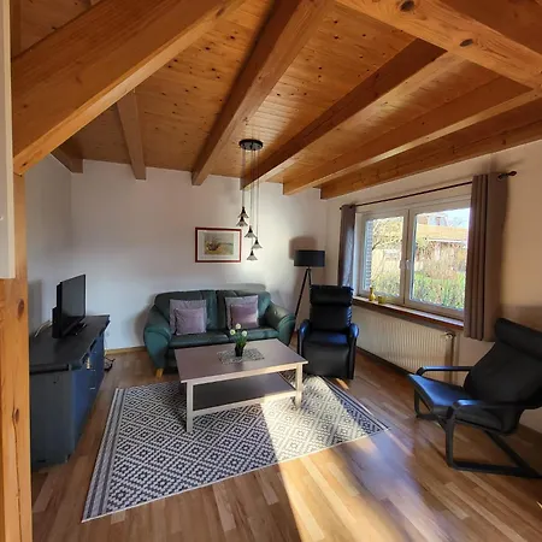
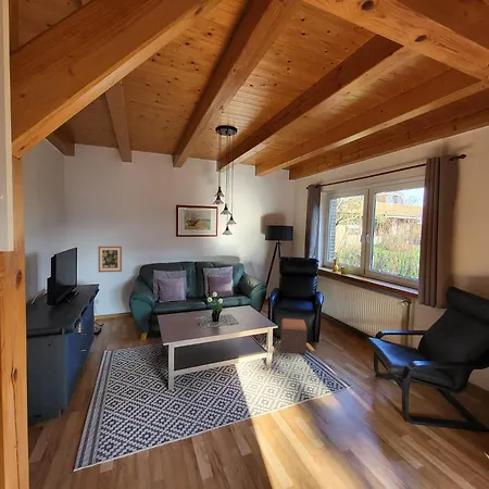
+ wall art [97,246,123,273]
+ footstool [279,317,309,354]
